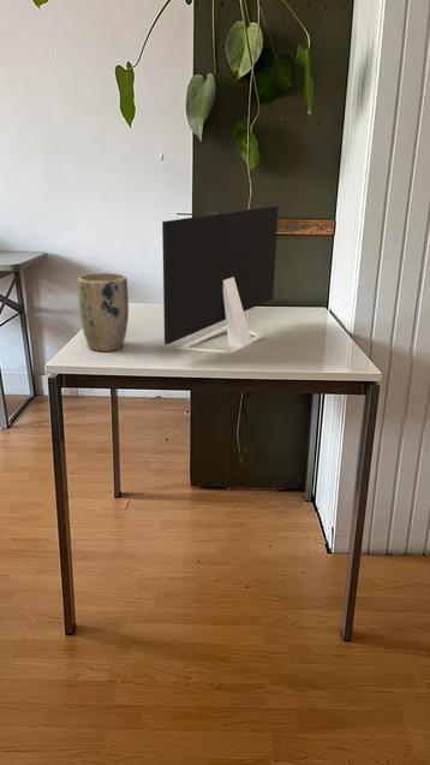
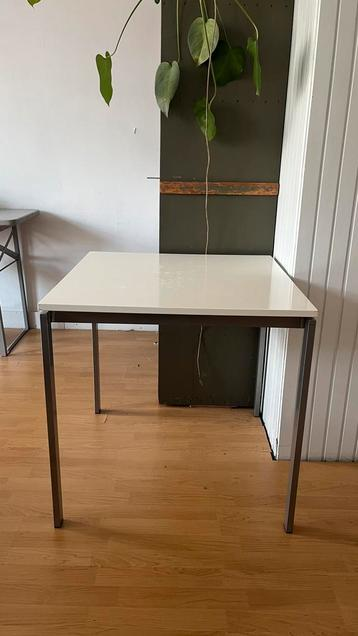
- plant pot [77,272,130,352]
- monitor [161,204,280,354]
